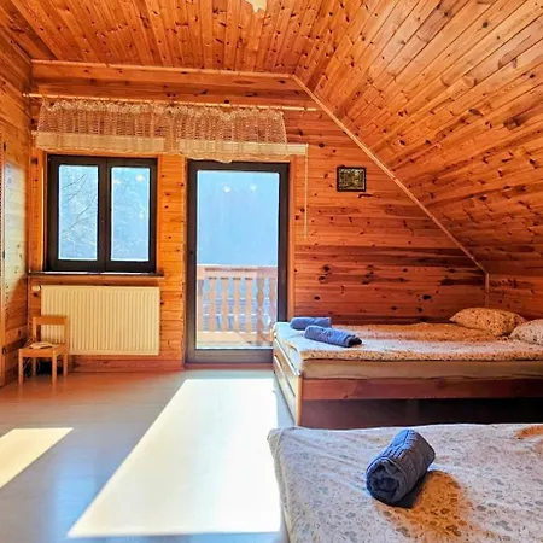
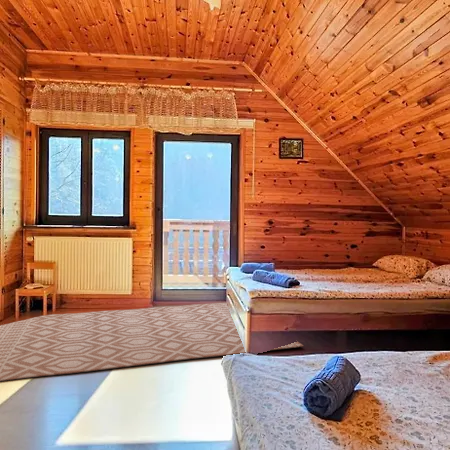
+ rug [0,302,304,382]
